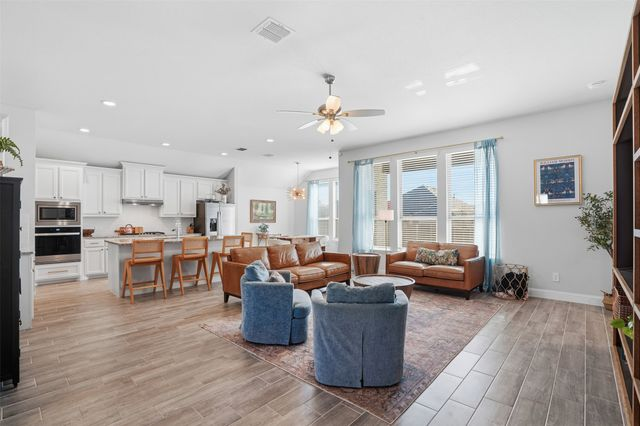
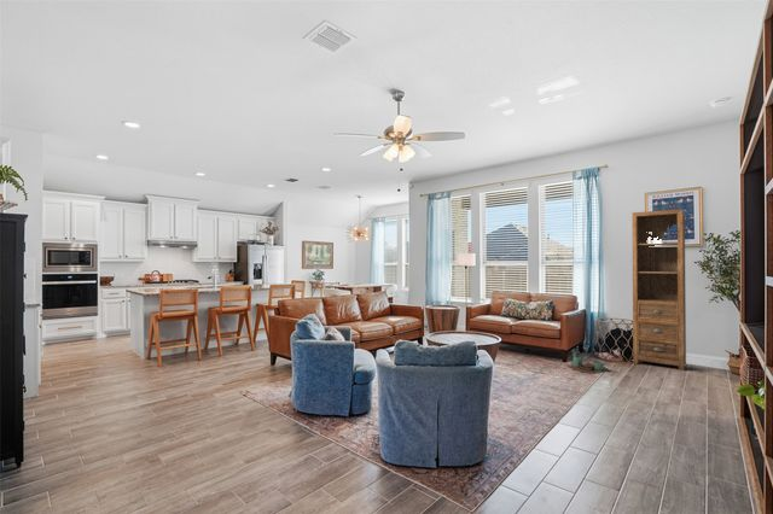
+ shelf [630,208,687,372]
+ watering can [565,350,612,375]
